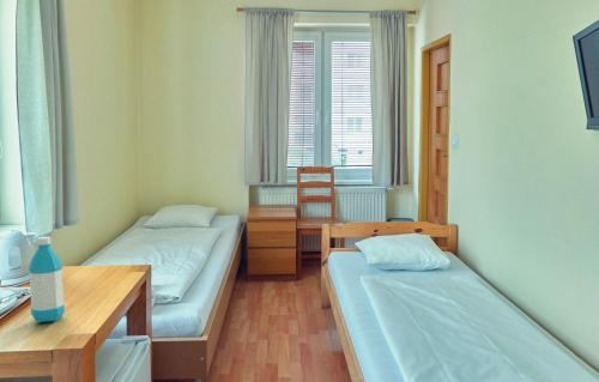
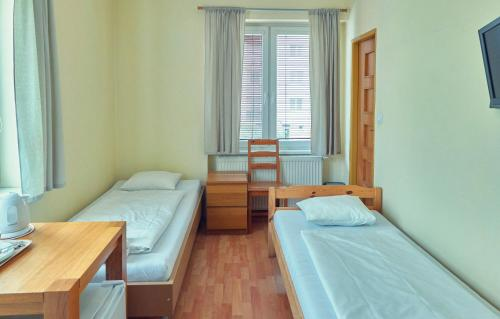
- water bottle [28,236,66,323]
